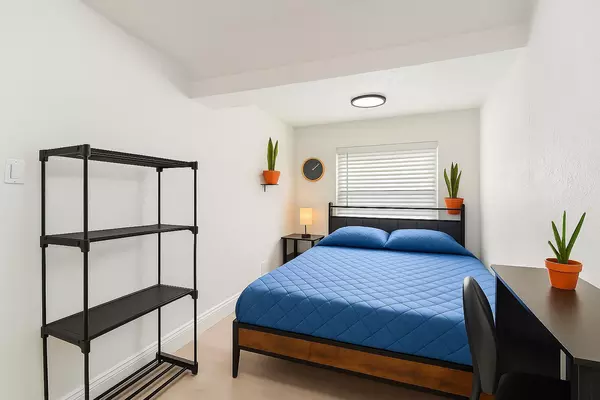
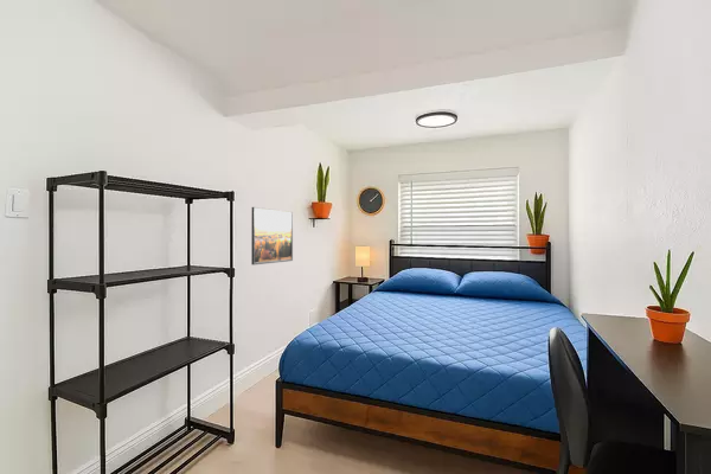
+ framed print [250,206,294,265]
